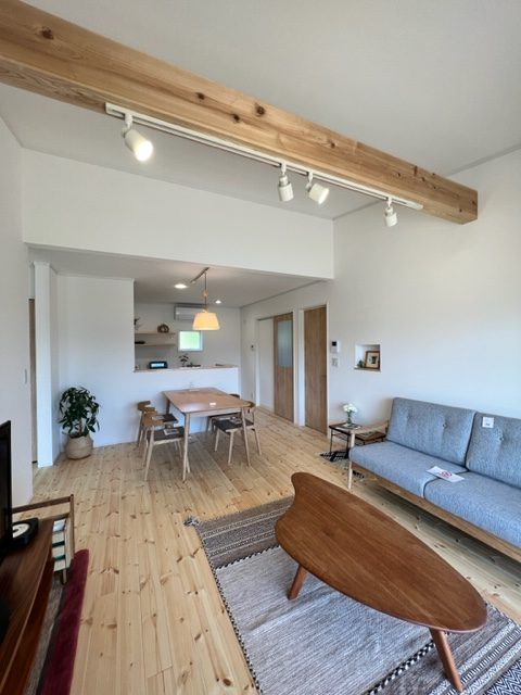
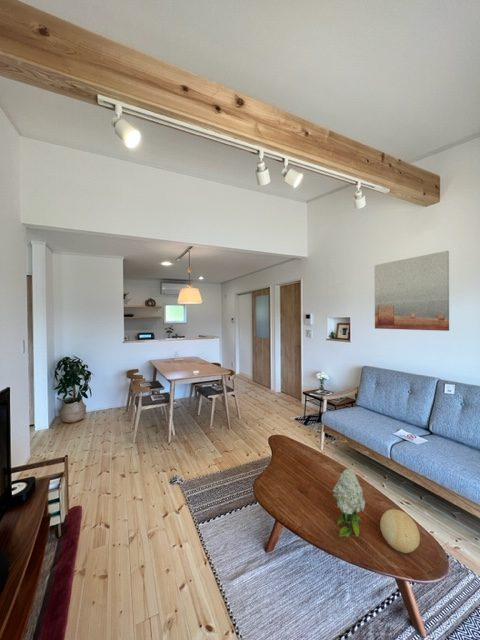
+ wall art [373,250,450,332]
+ decorative ball [379,508,421,554]
+ flower [332,467,366,538]
